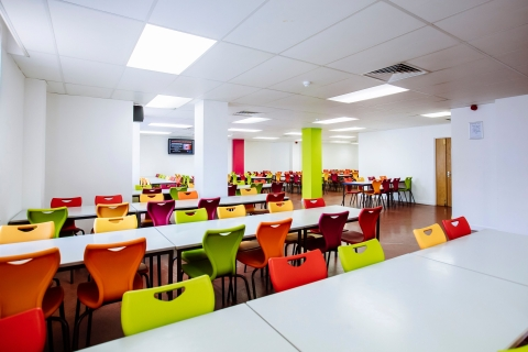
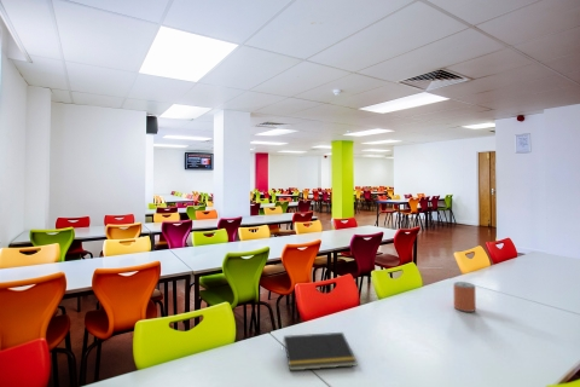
+ notepad [282,331,358,371]
+ beverage can [452,281,477,313]
